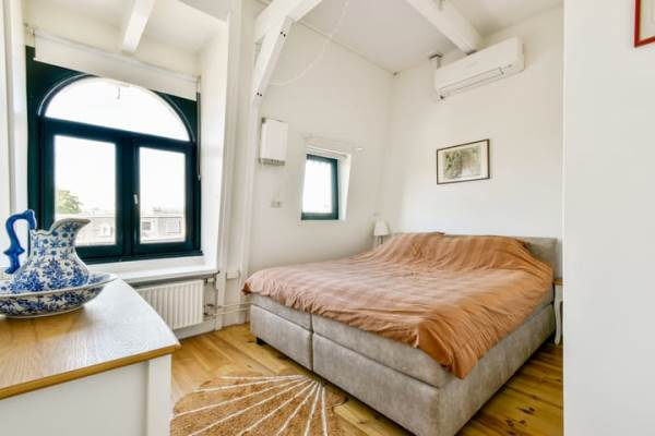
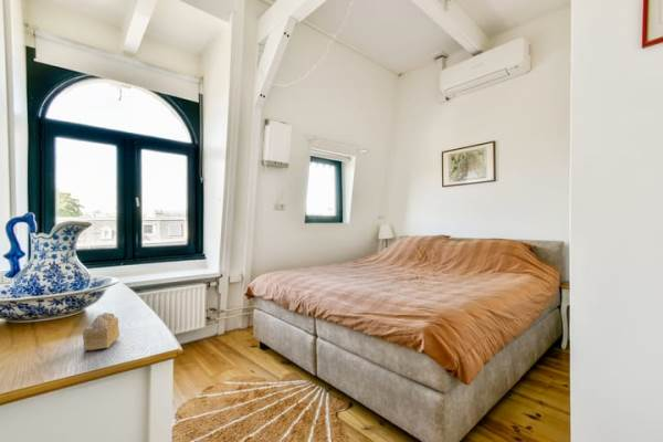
+ cake slice [82,312,120,352]
